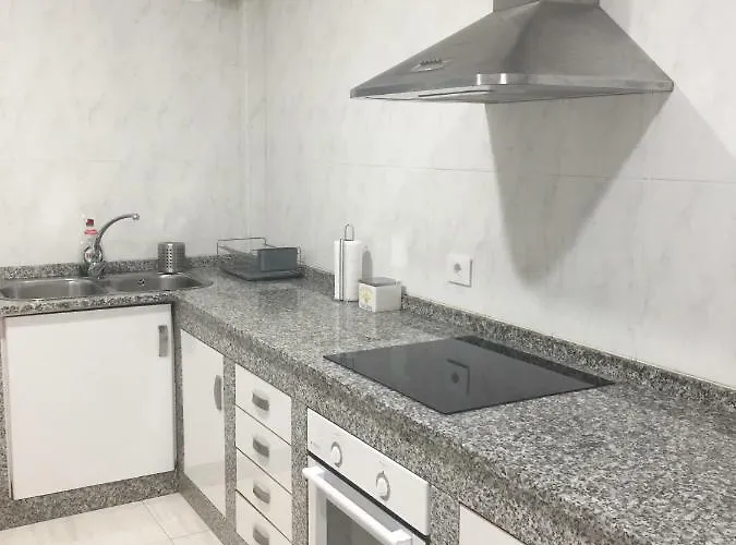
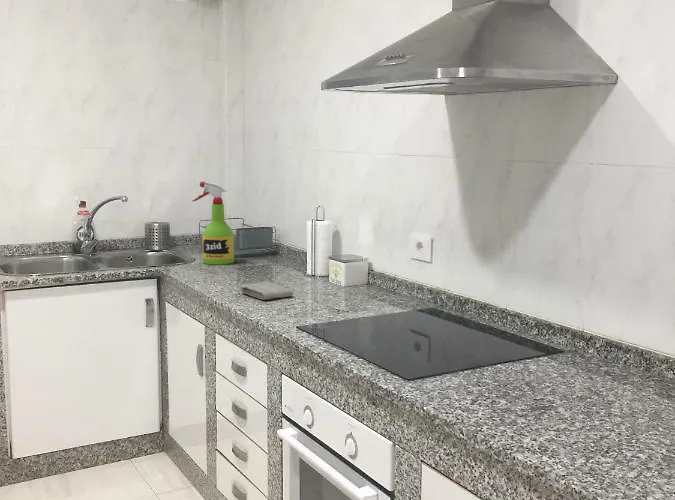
+ washcloth [239,281,294,301]
+ spray bottle [191,181,235,265]
